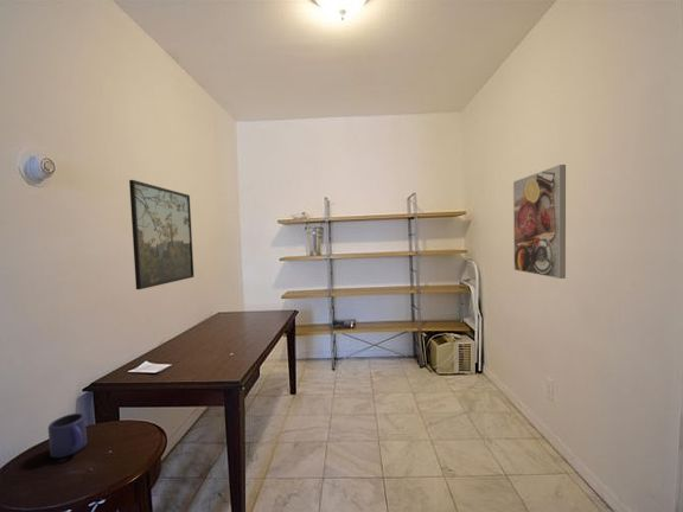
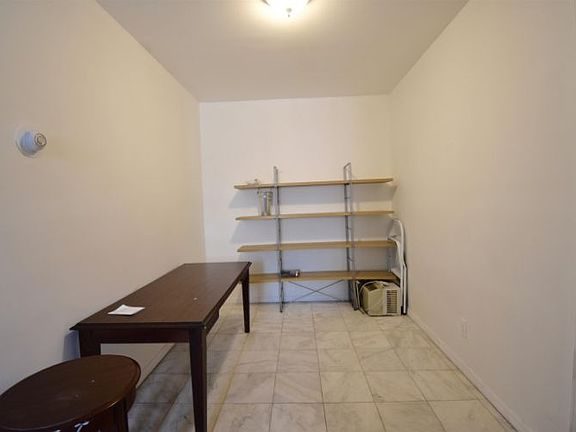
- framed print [512,164,567,280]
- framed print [128,179,194,290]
- mug [47,412,88,459]
